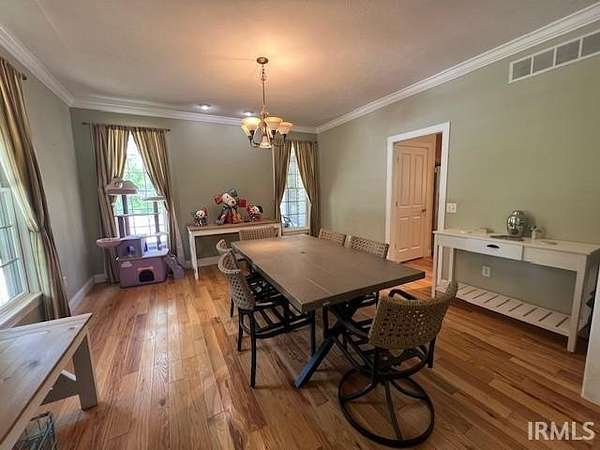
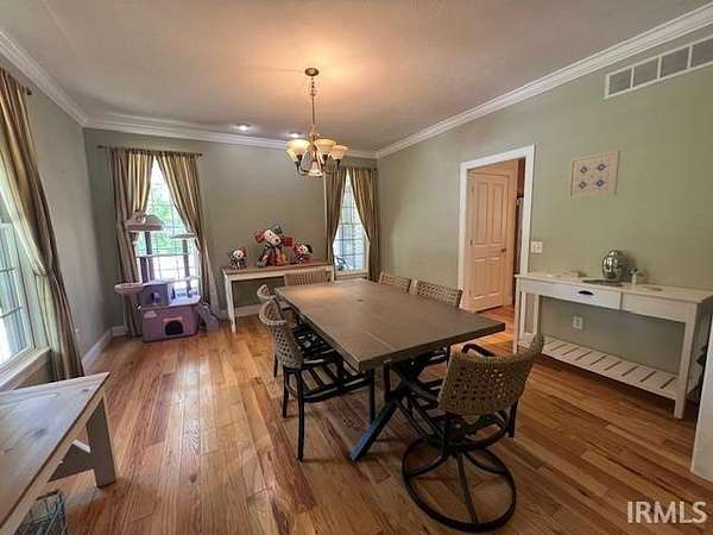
+ wall art [567,149,621,200]
